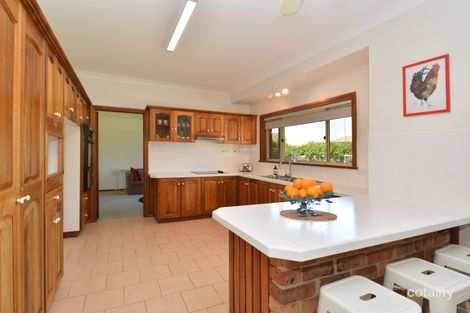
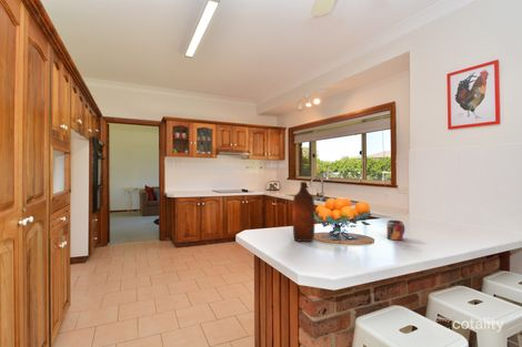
+ bottle [292,181,315,243]
+ mug [385,220,405,242]
